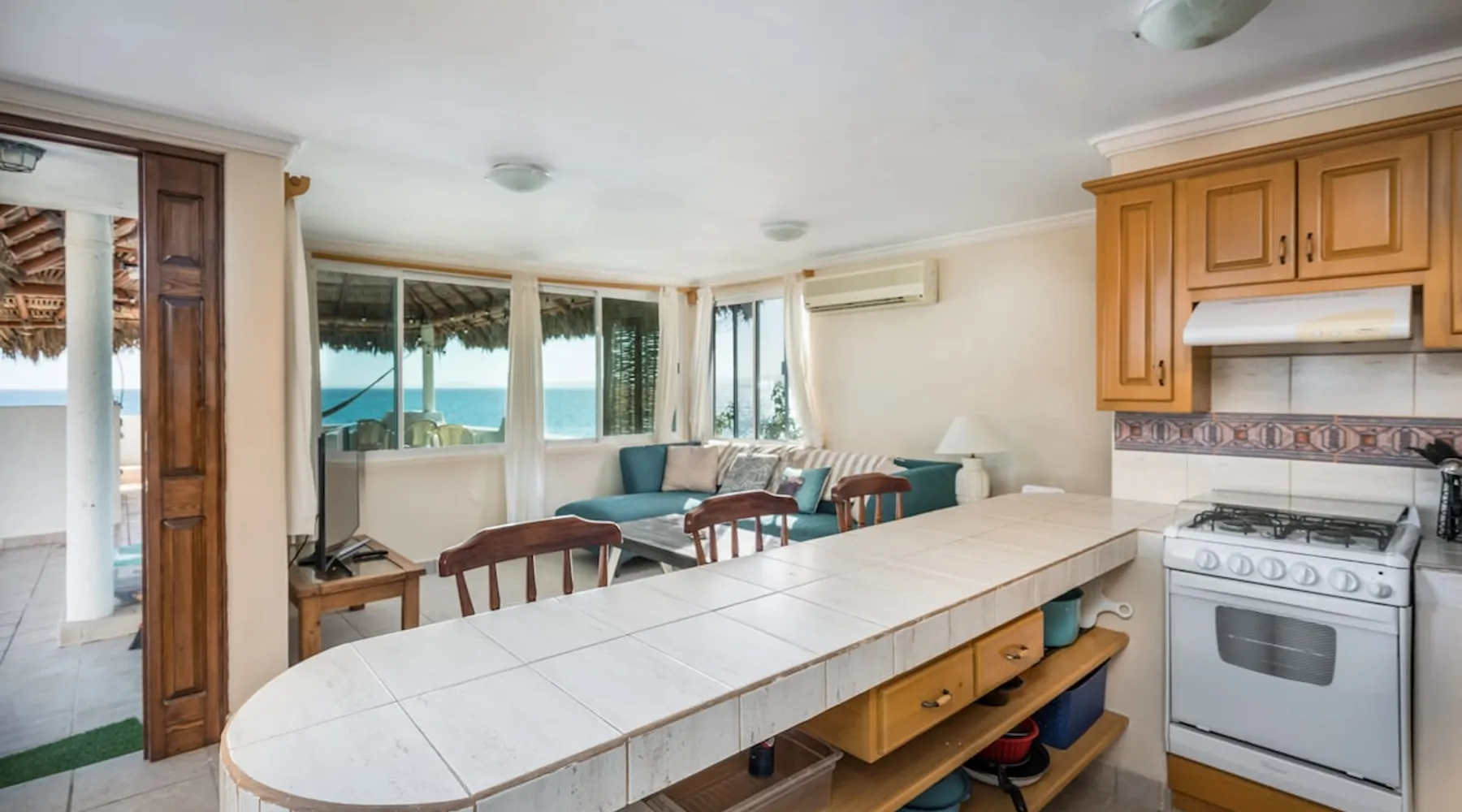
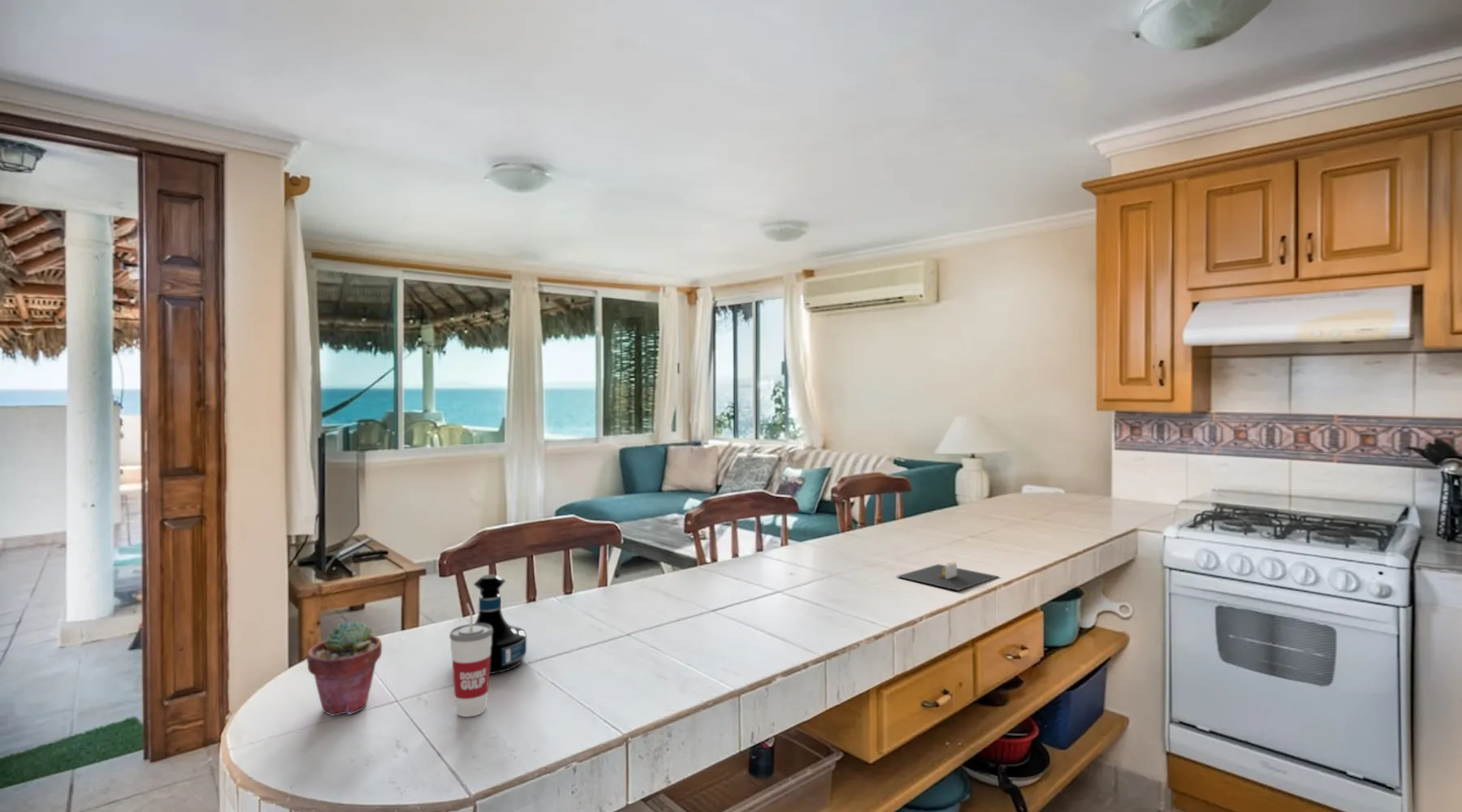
+ tequila bottle [473,573,527,675]
+ napkin holder [895,561,999,591]
+ potted succulent [306,620,383,717]
+ cup [449,603,492,718]
